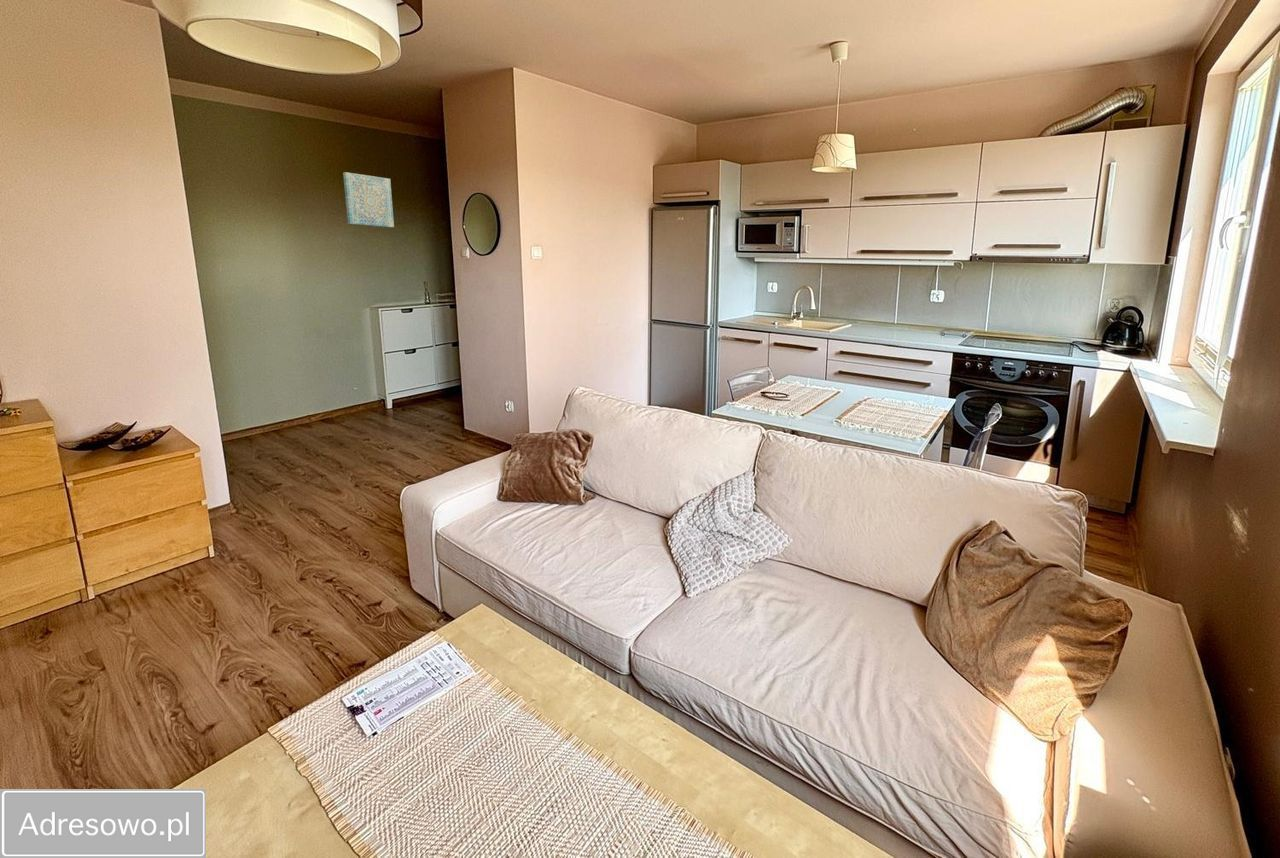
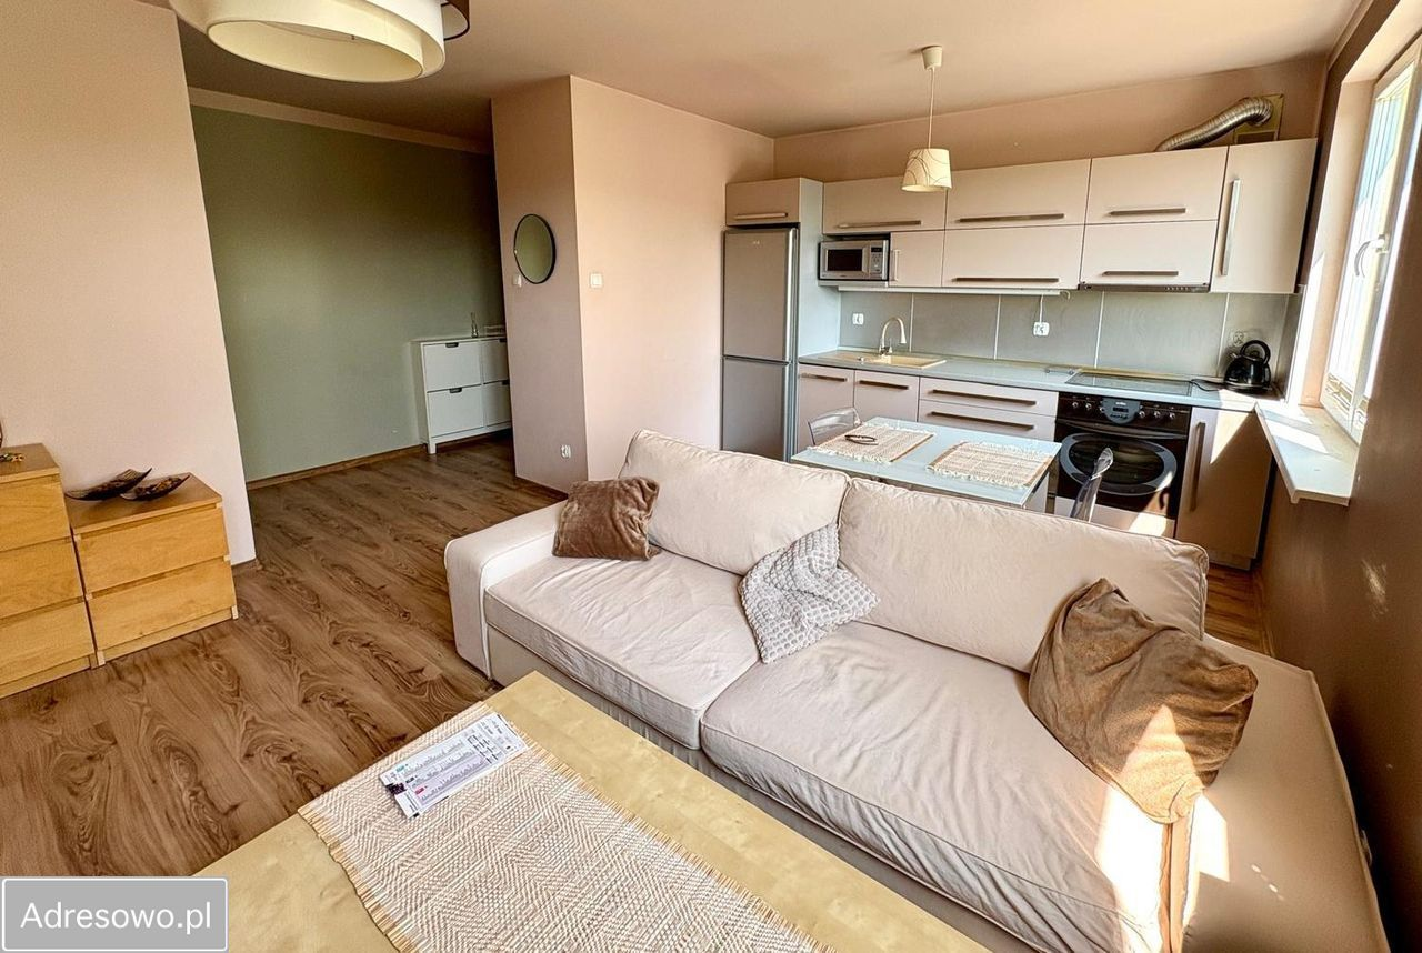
- wall art [342,171,395,228]
